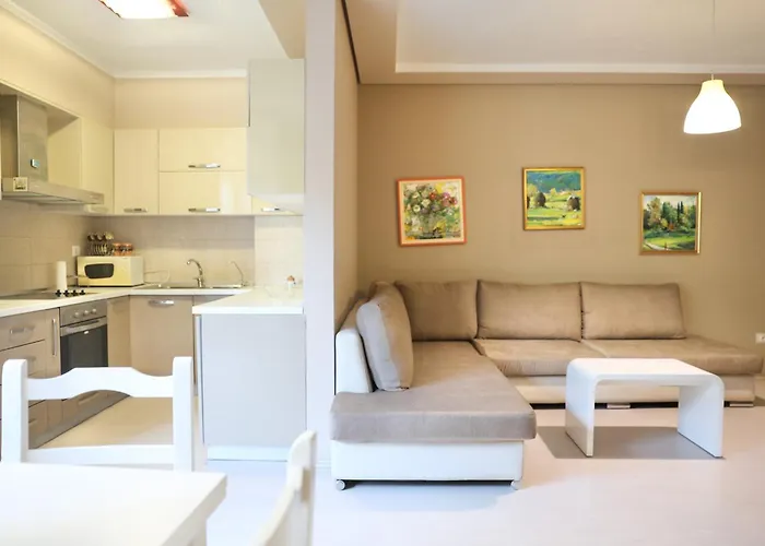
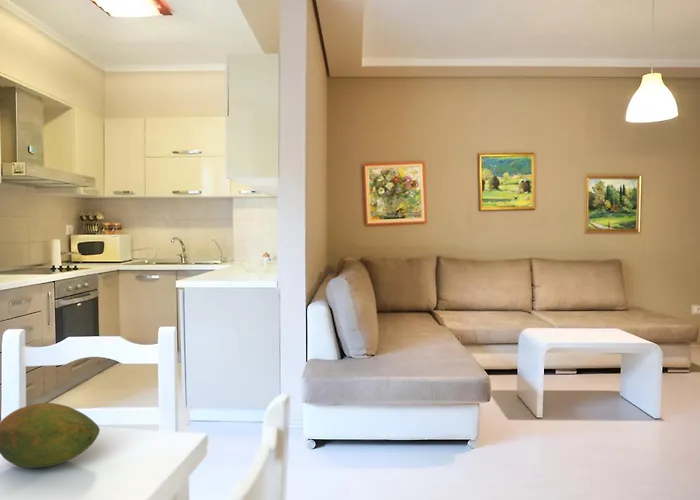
+ fruit [0,402,101,469]
